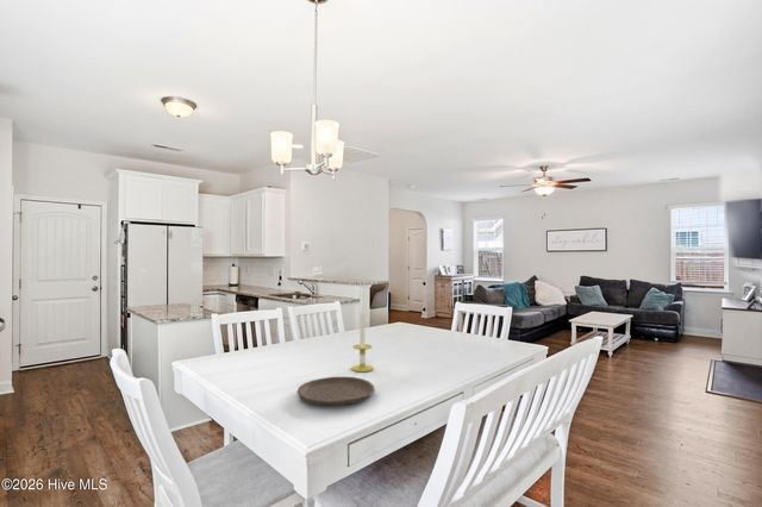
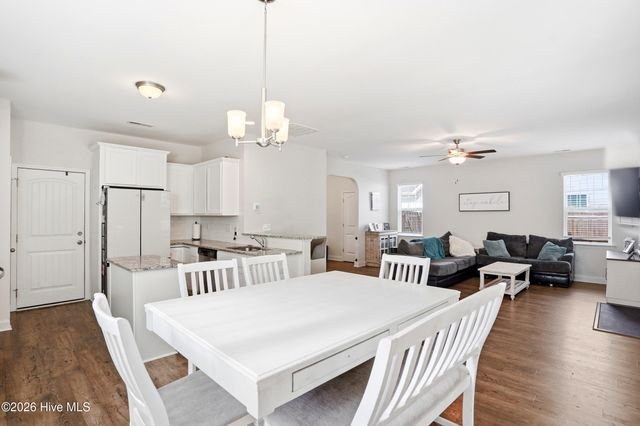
- candle [350,307,375,373]
- plate [296,376,376,407]
